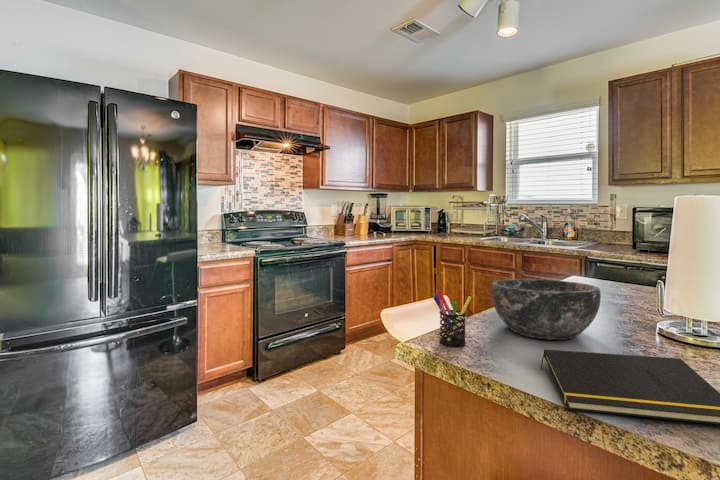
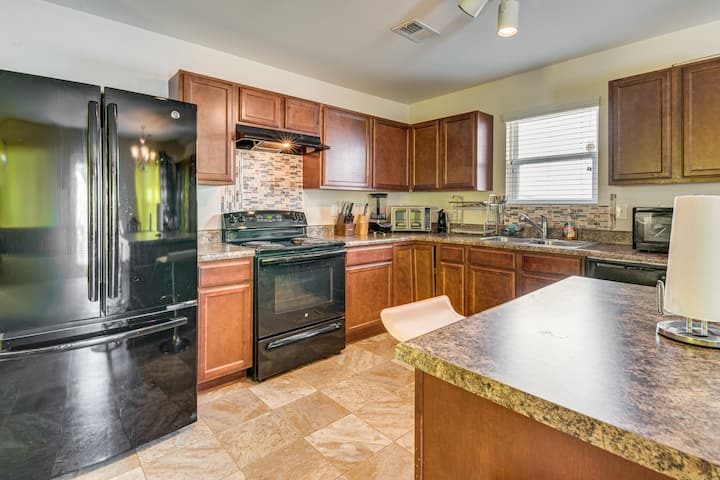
- bowl [490,278,602,341]
- pen holder [432,289,473,347]
- notepad [540,348,720,425]
